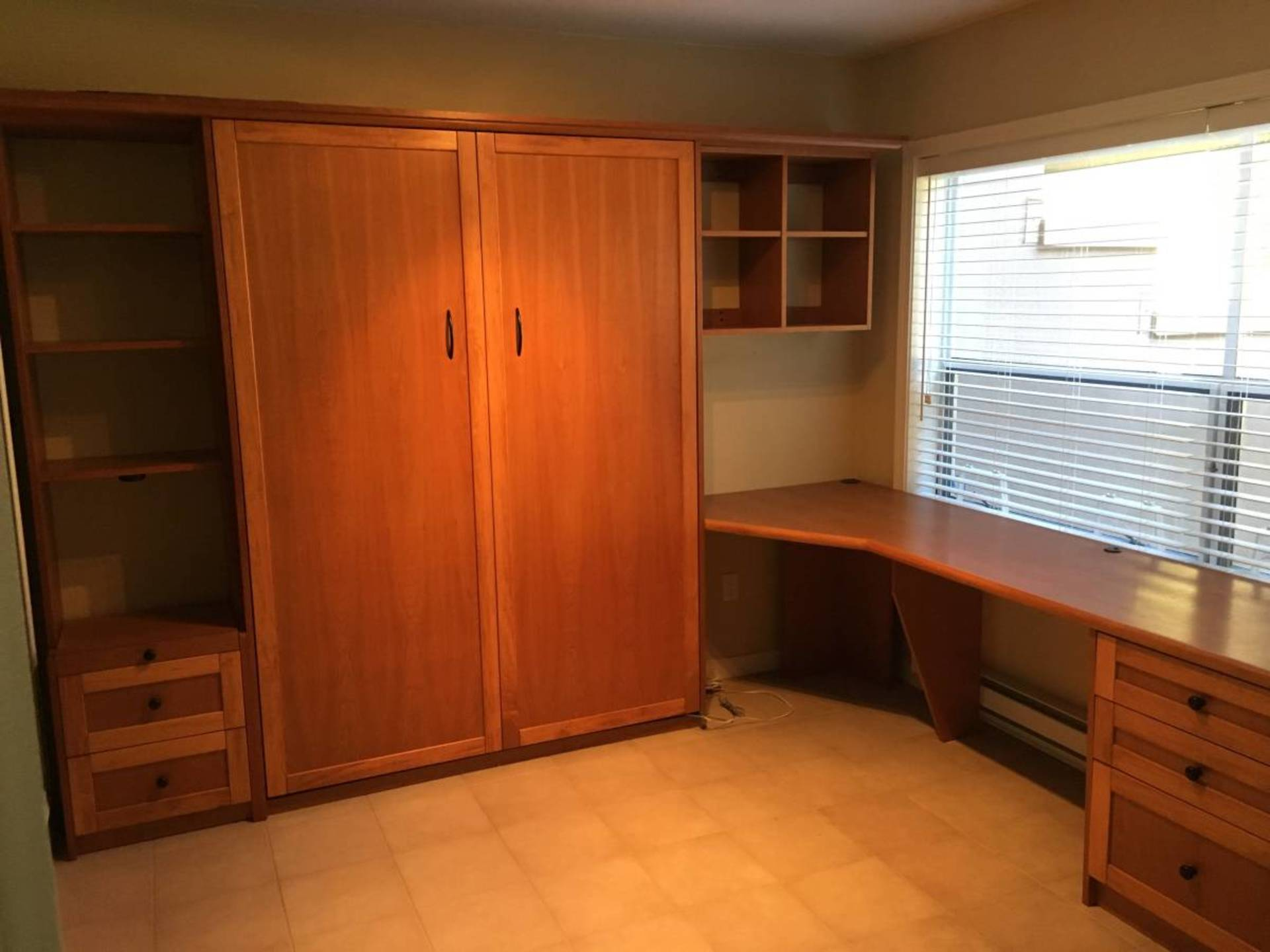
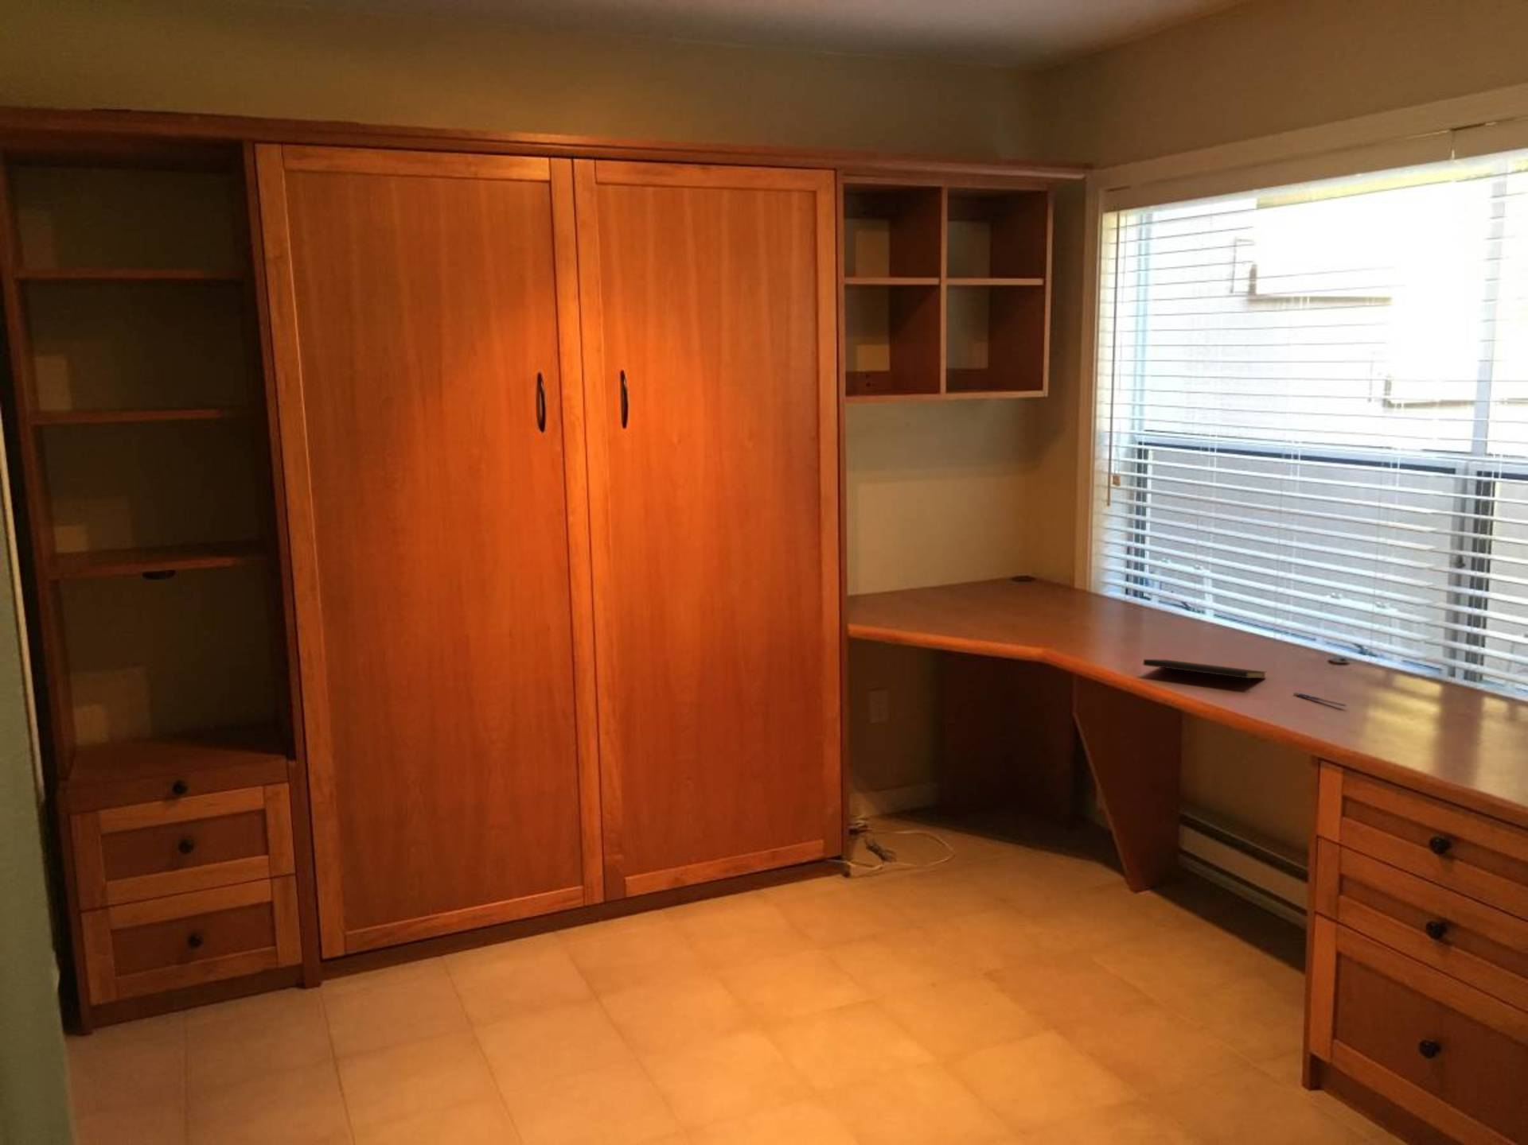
+ notepad [1143,658,1268,693]
+ pen [1292,692,1348,707]
